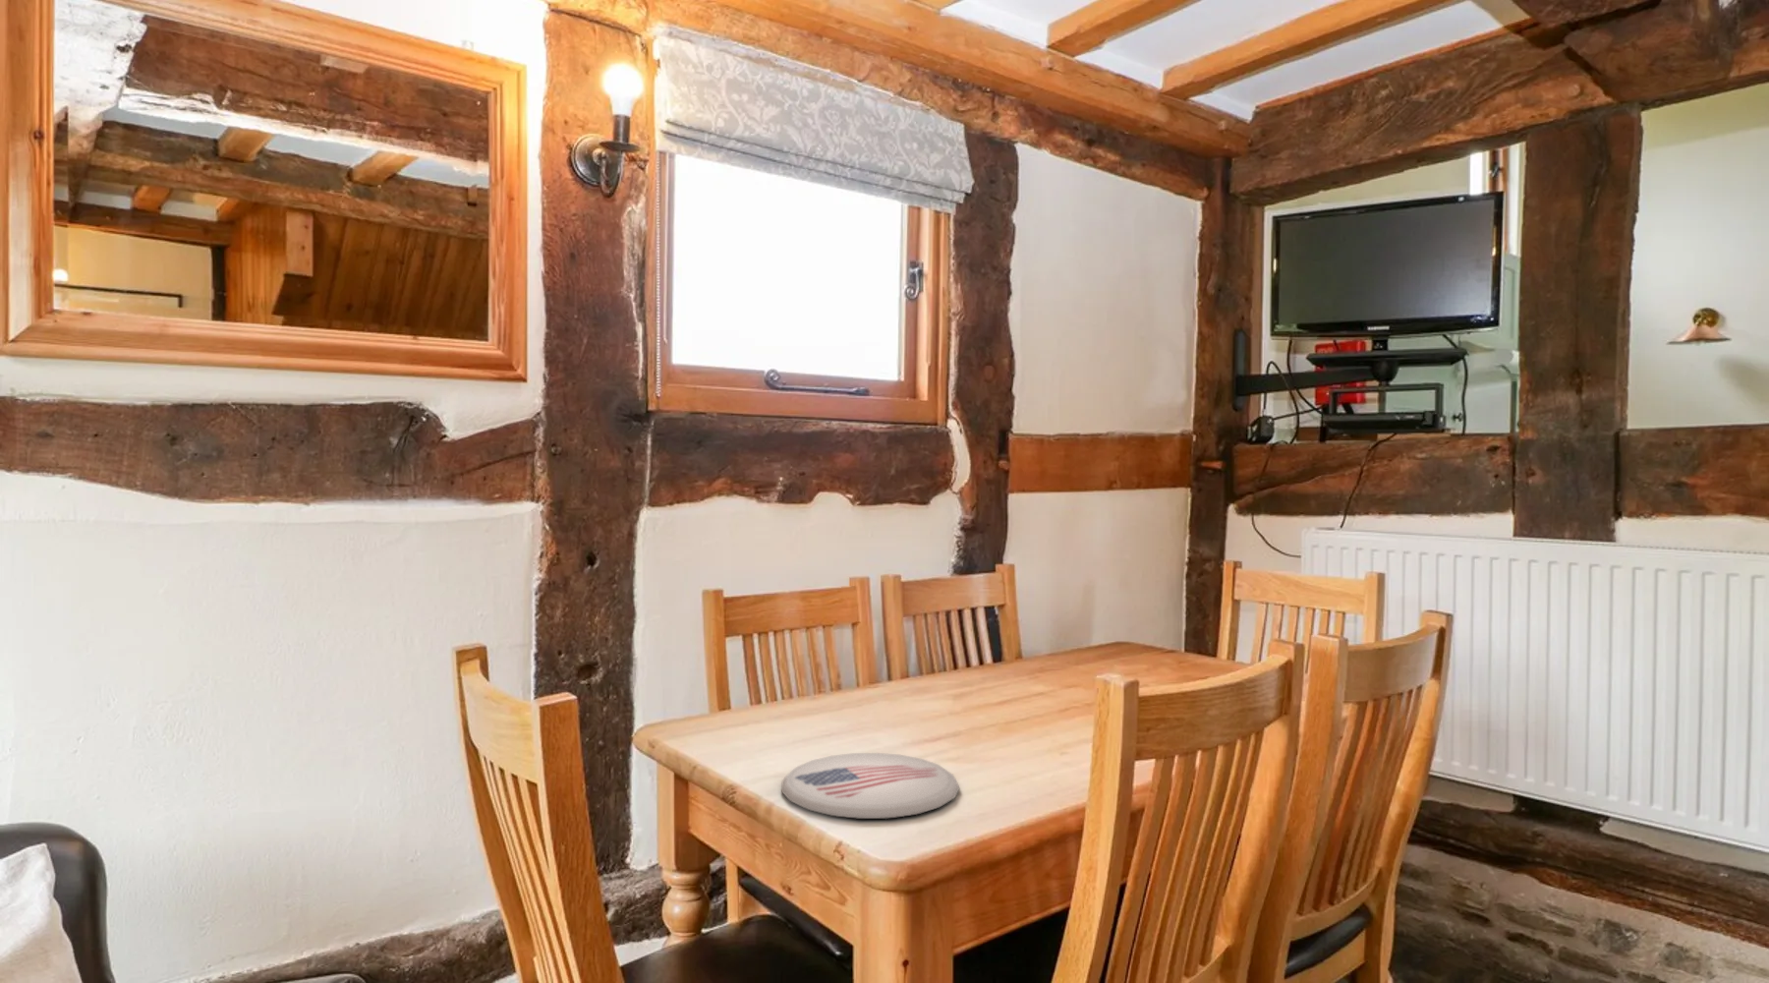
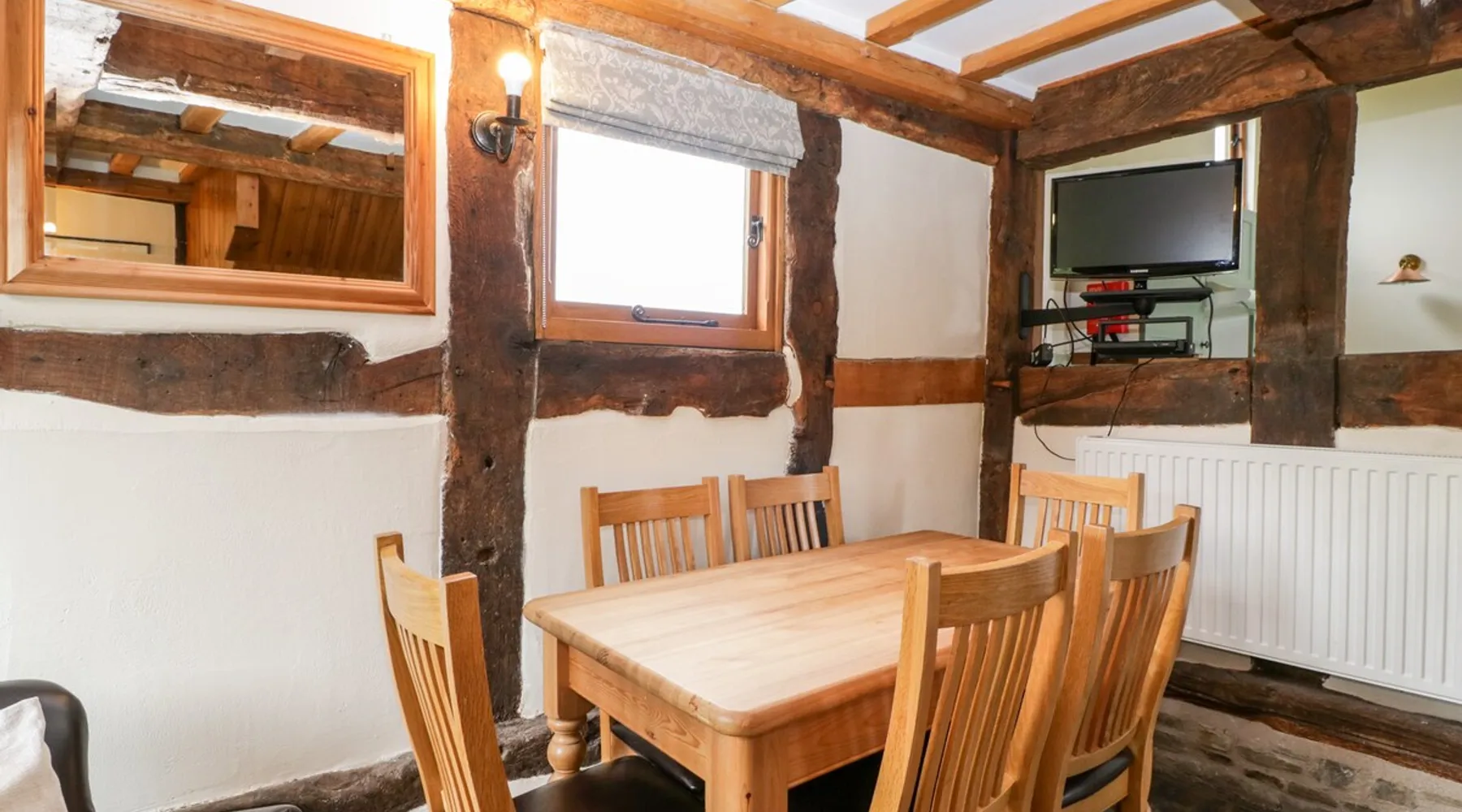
- plate [780,752,961,820]
